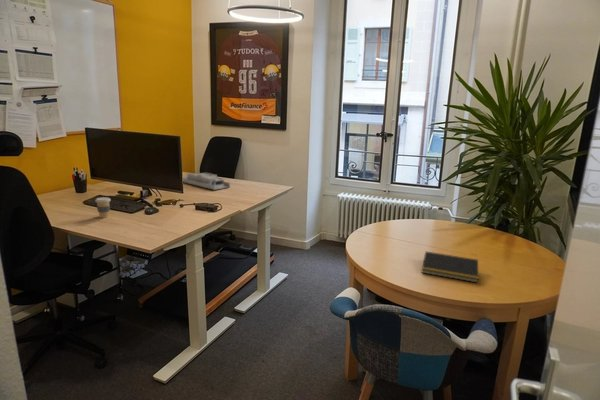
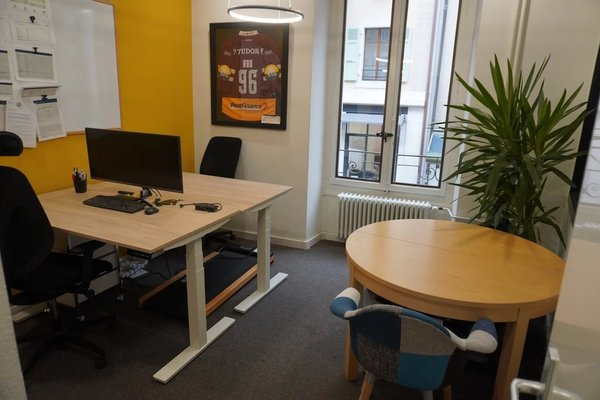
- desk organizer [182,172,231,191]
- notepad [421,251,479,284]
- coffee cup [94,196,112,219]
